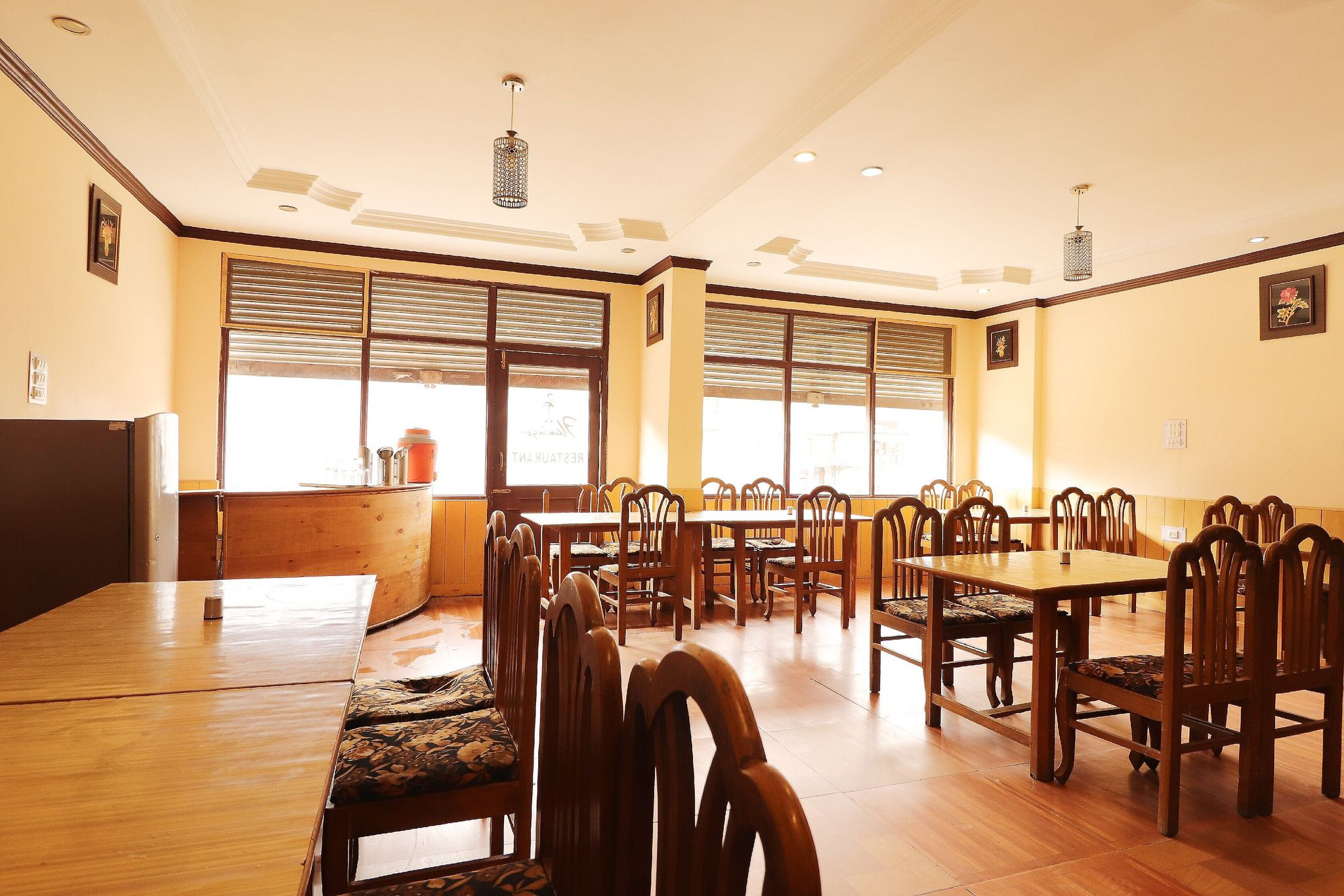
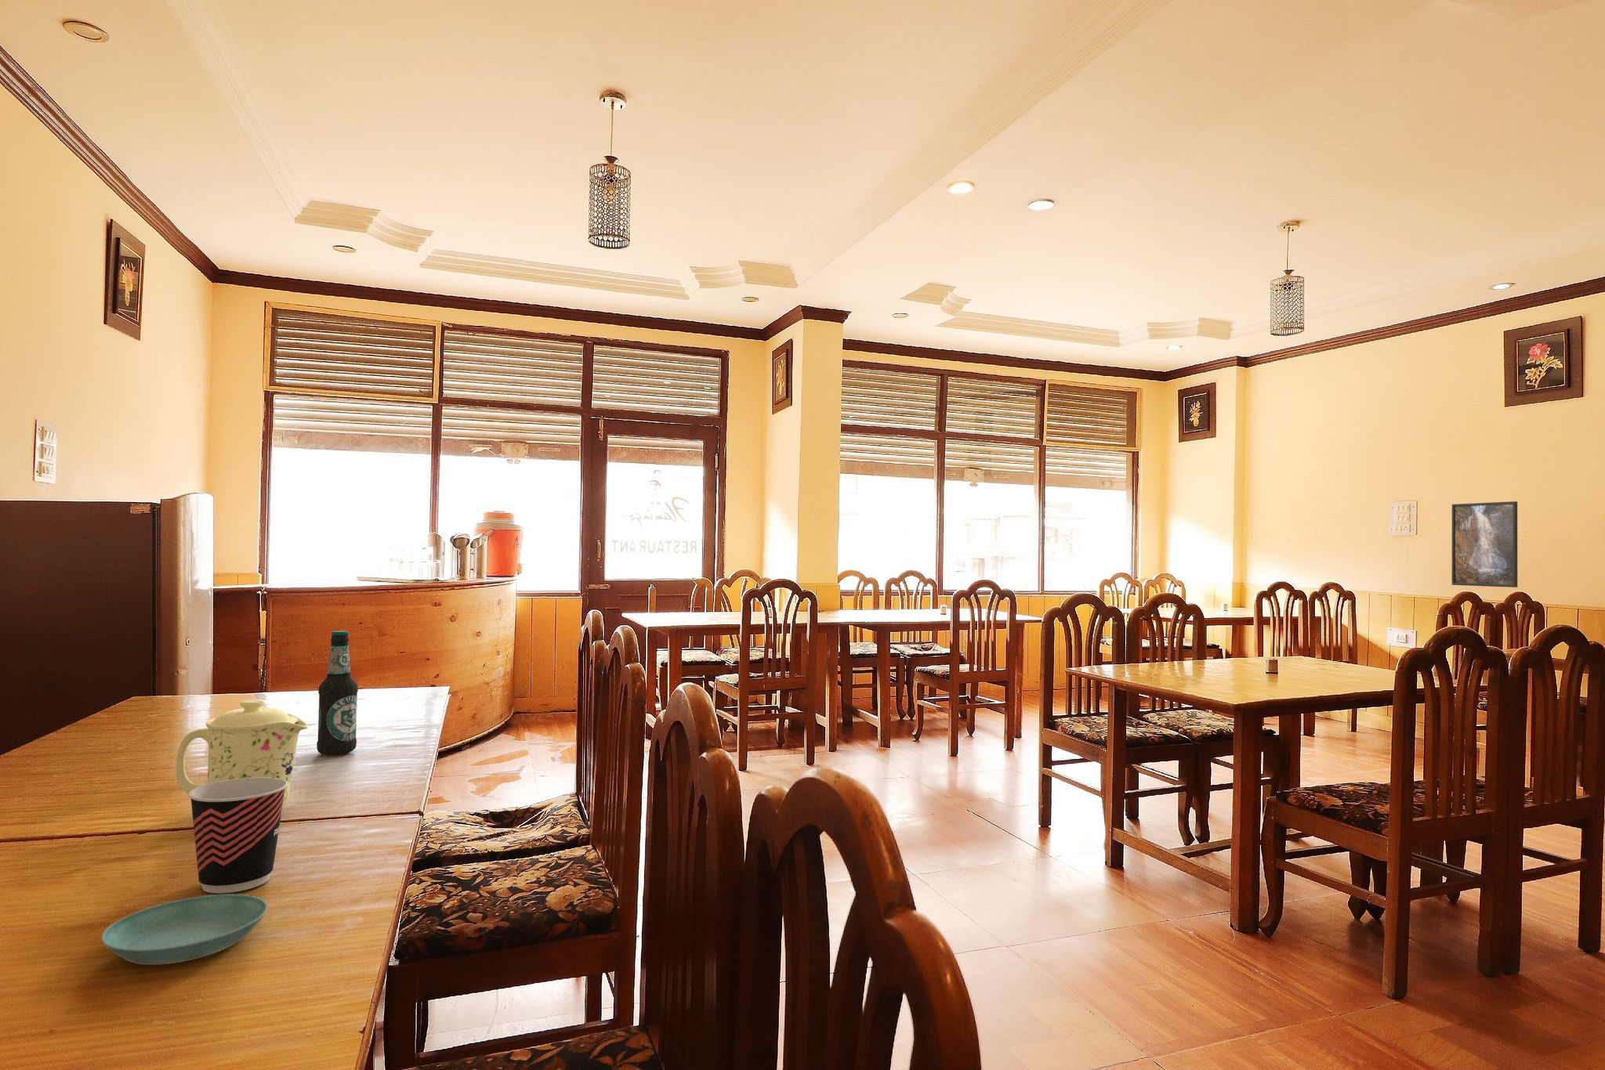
+ cup [187,777,288,893]
+ saucer [100,893,269,966]
+ mug [174,699,309,802]
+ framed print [1451,500,1518,589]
+ bottle [315,629,359,756]
